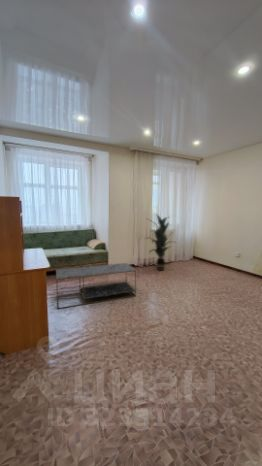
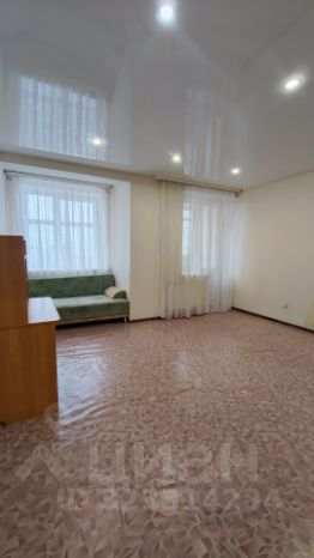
- indoor plant [144,213,178,272]
- coffee table [55,262,137,310]
